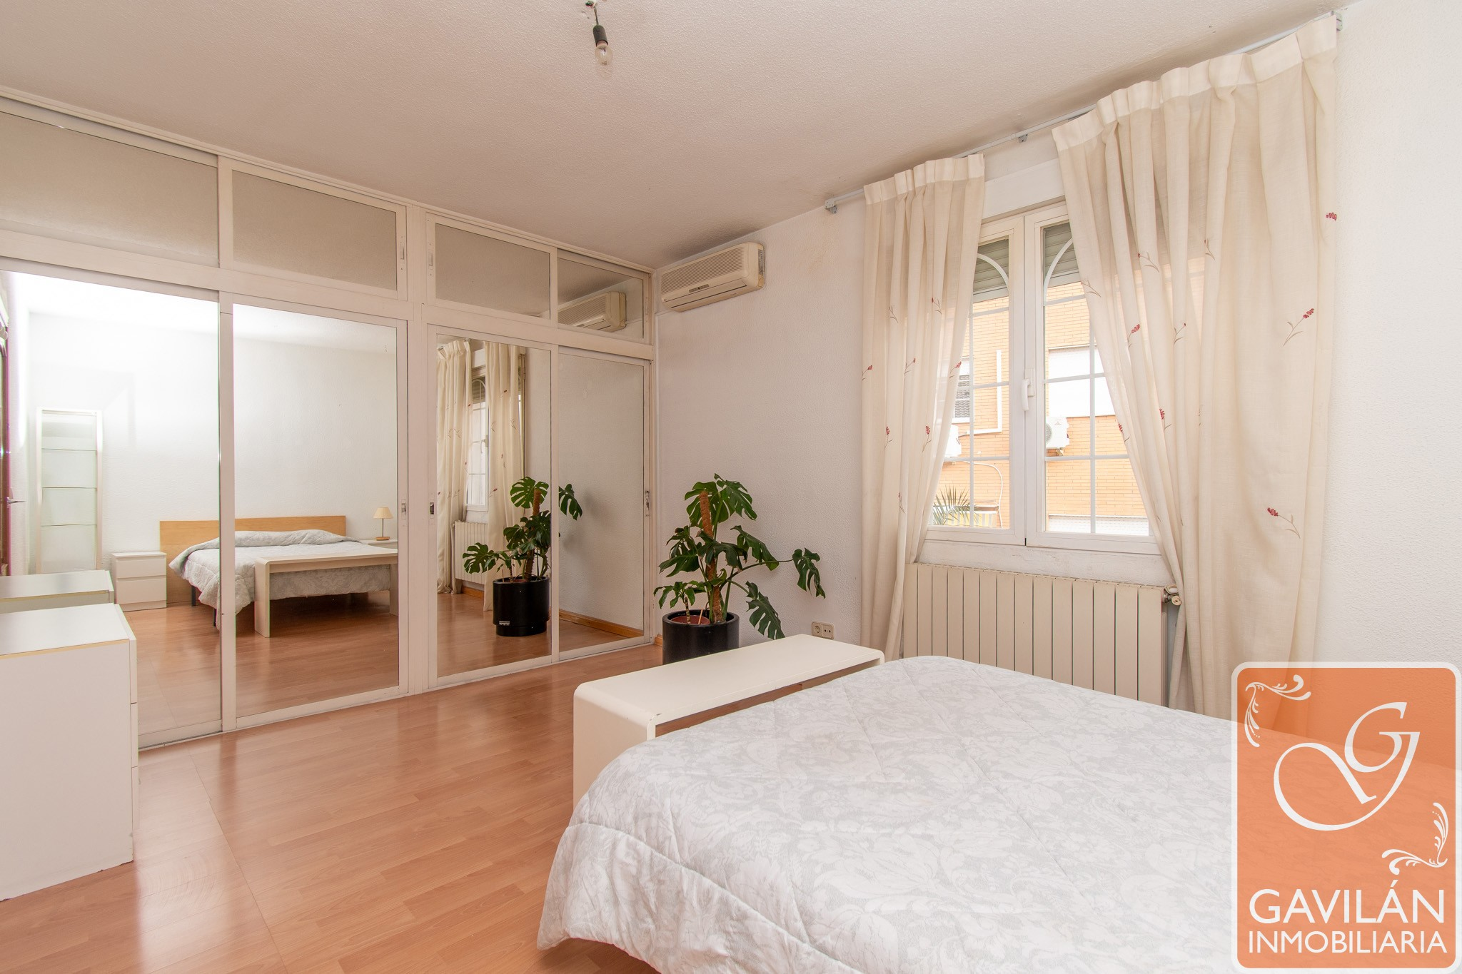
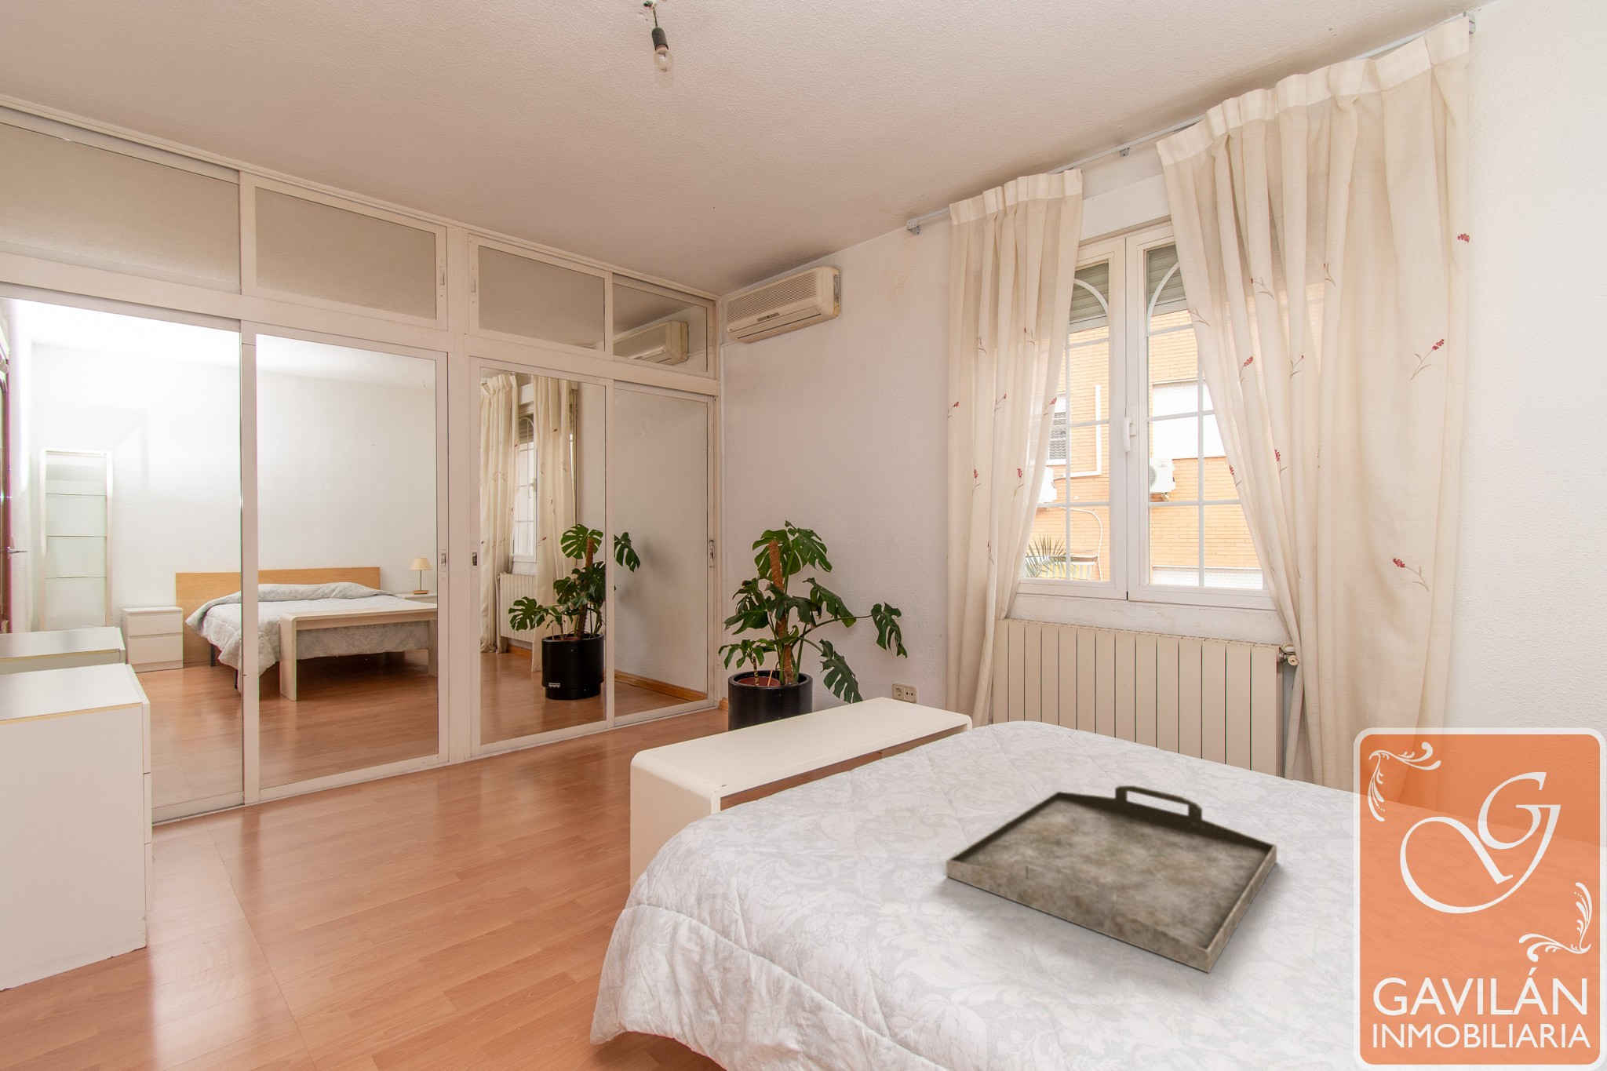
+ serving tray [945,784,1277,974]
